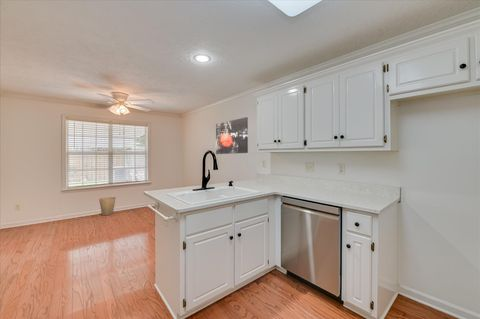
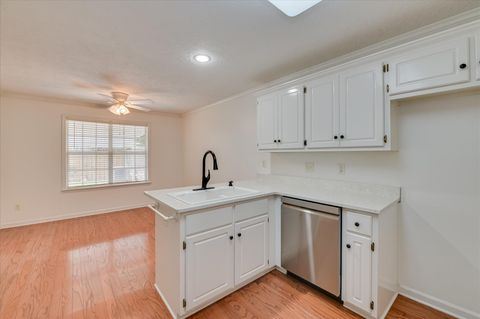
- wall art [215,116,249,155]
- trash can [98,196,117,217]
